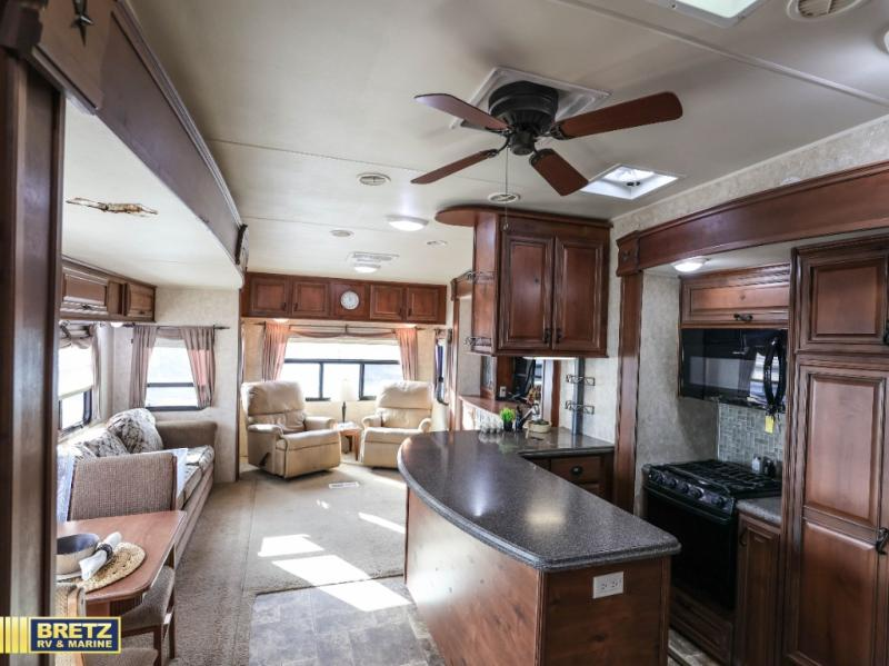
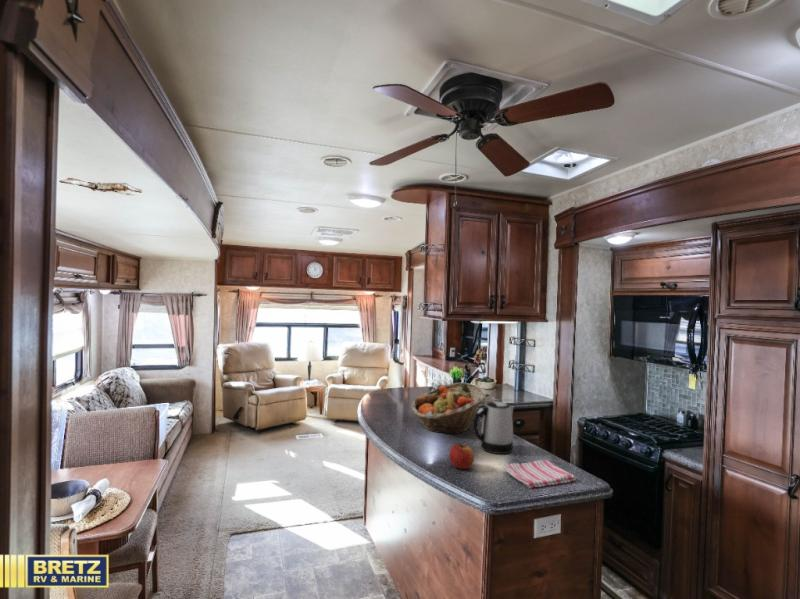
+ kettle [472,401,515,455]
+ dish towel [503,459,578,489]
+ fruit basket [410,381,487,435]
+ apple [449,442,475,470]
